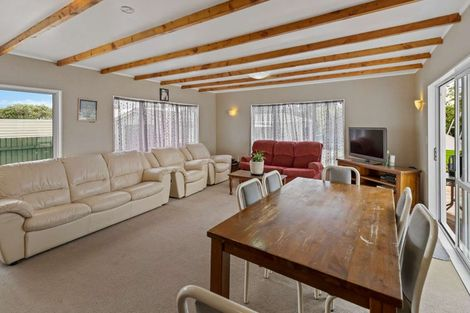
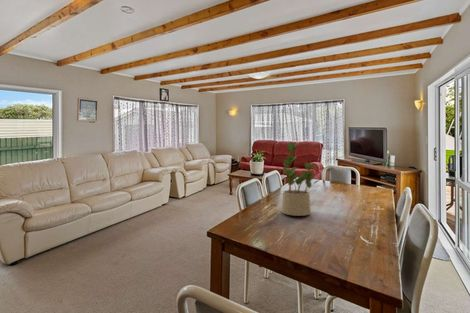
+ potted plant [281,141,322,217]
